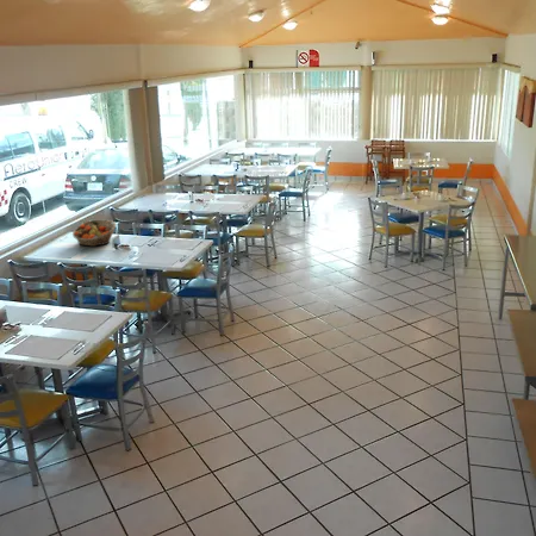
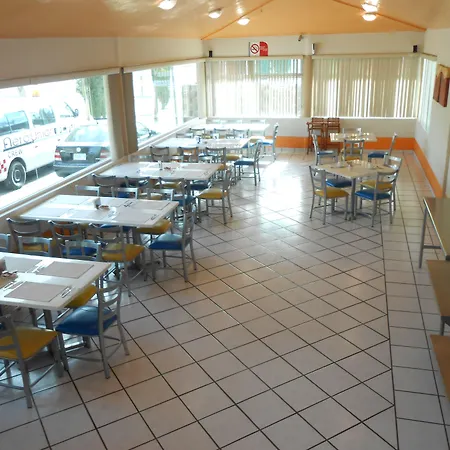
- fruit basket [71,219,117,247]
